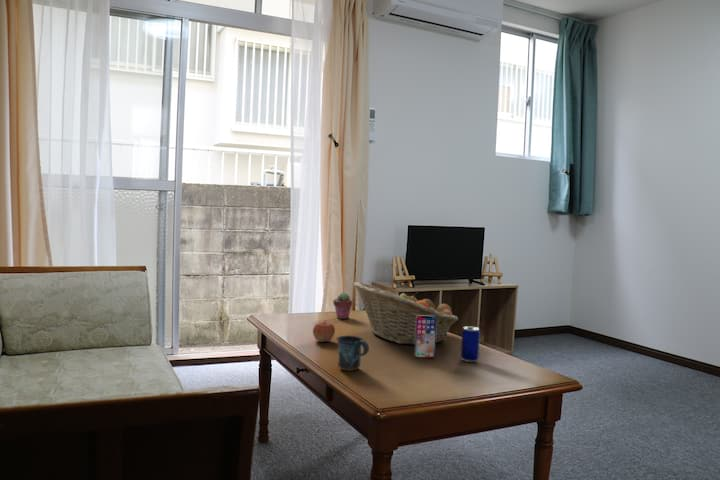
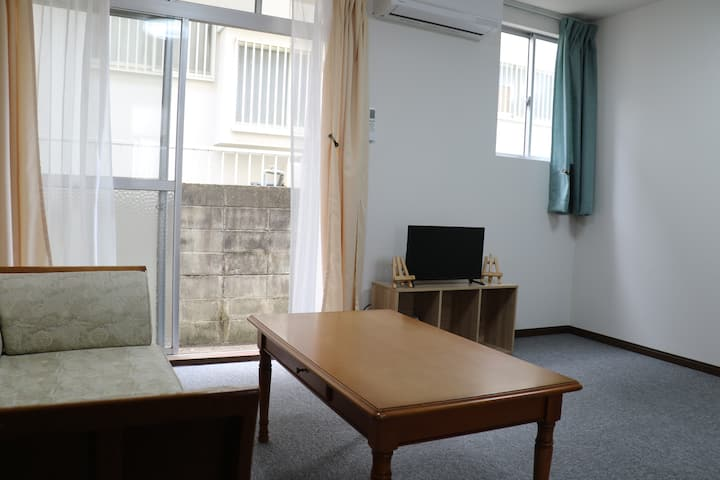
- fruit basket [353,281,459,346]
- smartphone [413,315,437,359]
- apple [312,321,336,343]
- beer can [460,325,481,363]
- potted succulent [332,292,354,320]
- mug [336,335,370,372]
